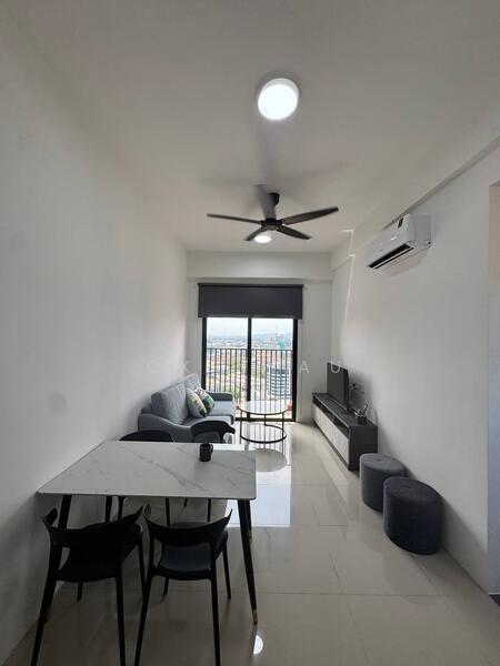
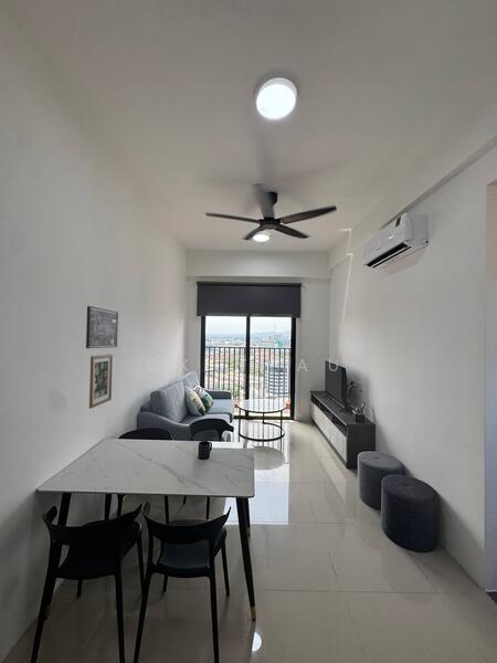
+ wall art [88,354,114,409]
+ wall art [85,305,119,349]
